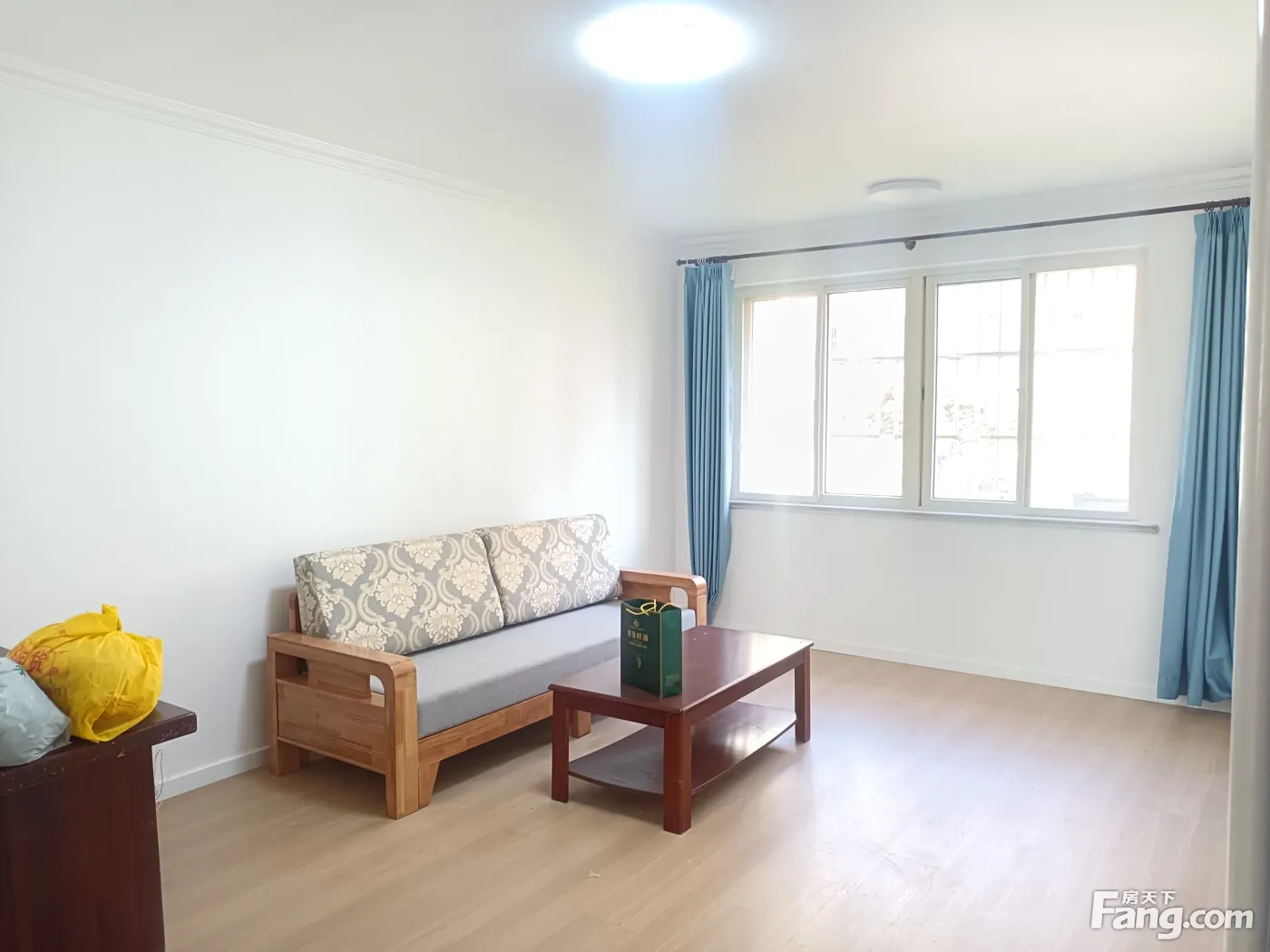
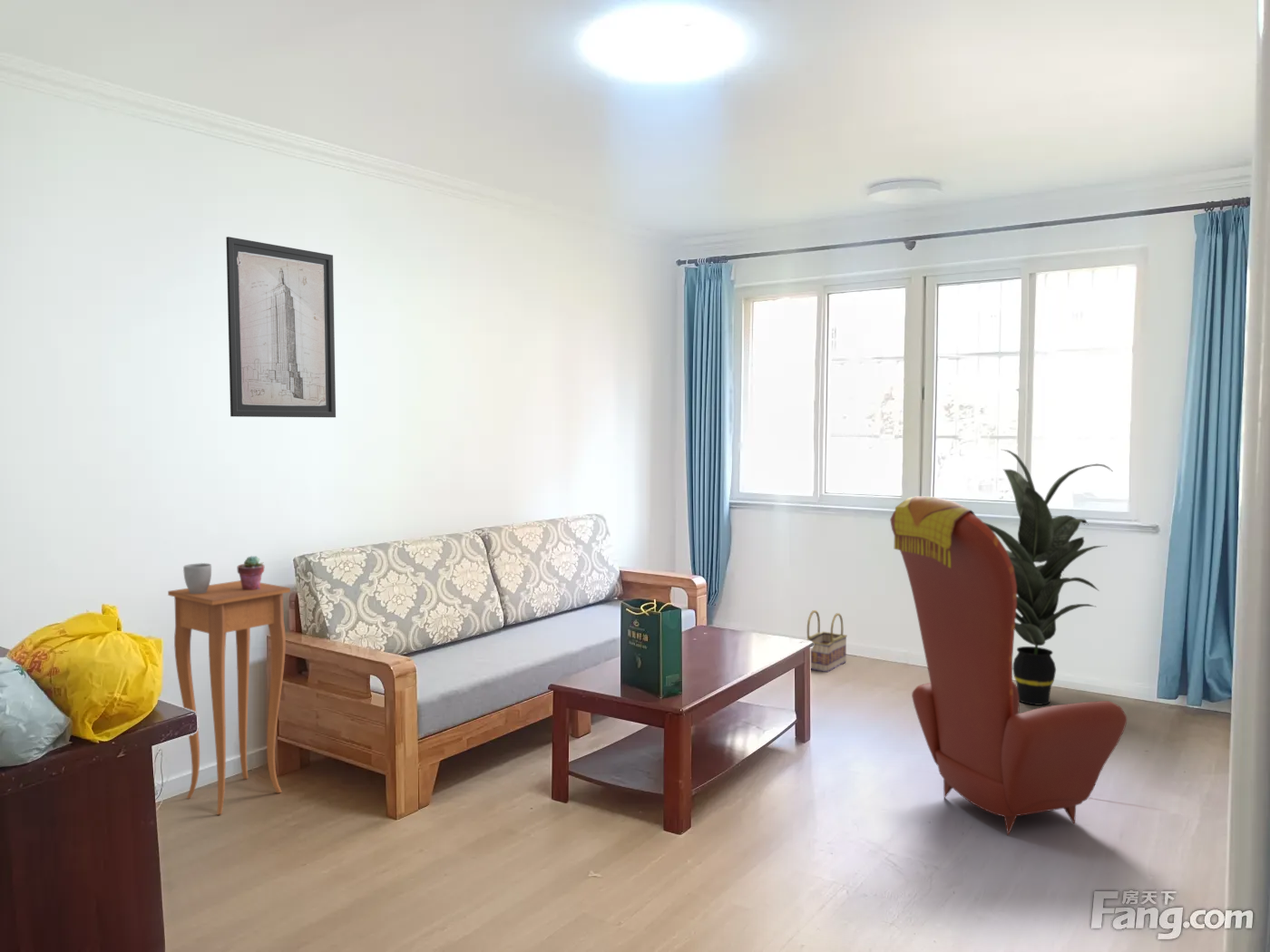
+ wall art [225,236,337,418]
+ side table [167,579,291,815]
+ armchair [889,495,1128,837]
+ indoor plant [982,449,1112,706]
+ potted succulent [237,555,265,590]
+ mug [182,562,212,594]
+ basket [806,609,848,673]
